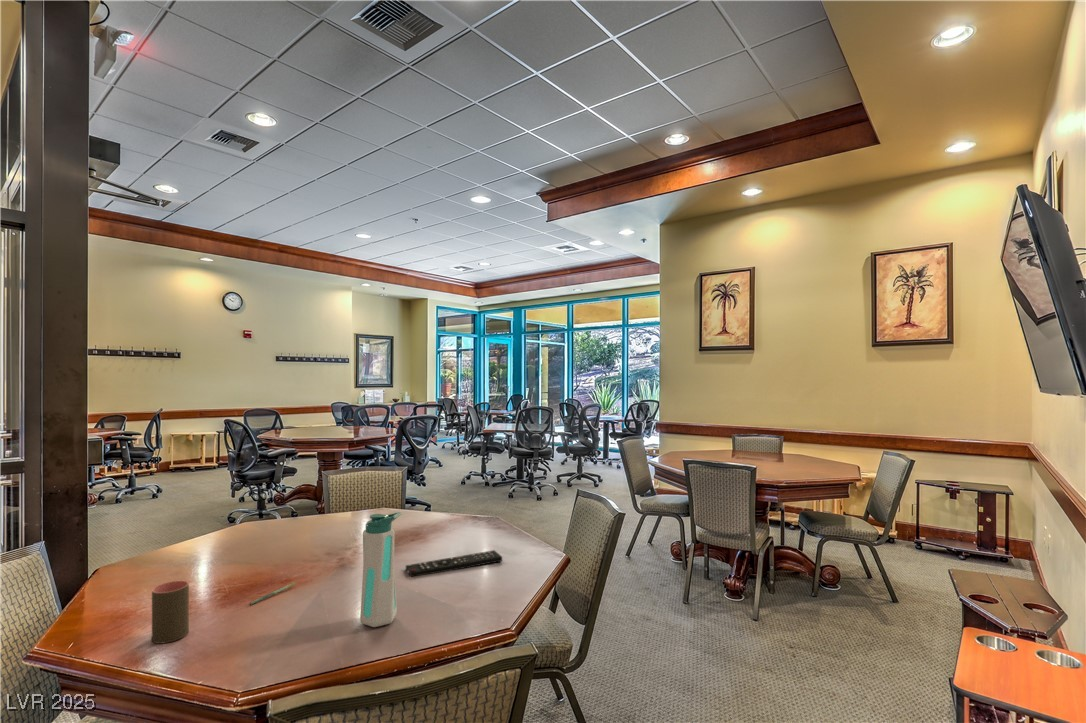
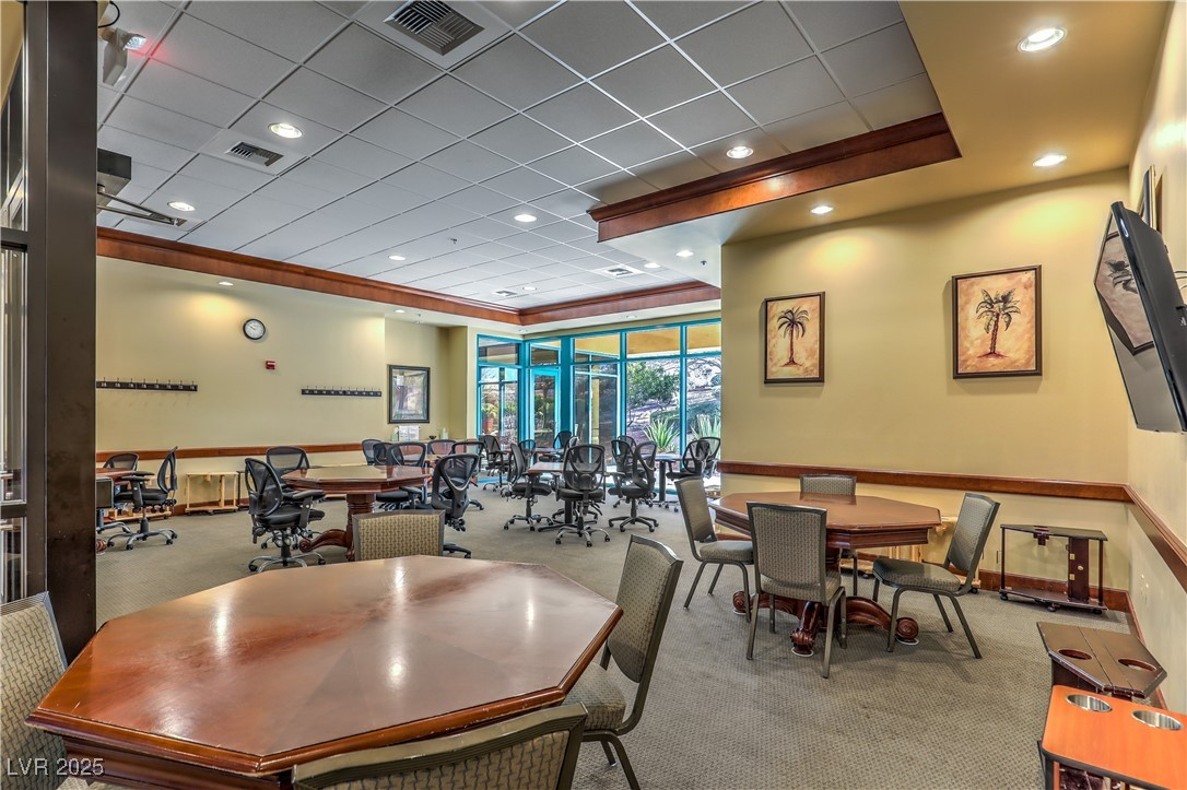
- remote control [405,549,503,578]
- water bottle [359,511,402,628]
- cup [151,579,190,645]
- pen [249,581,296,606]
